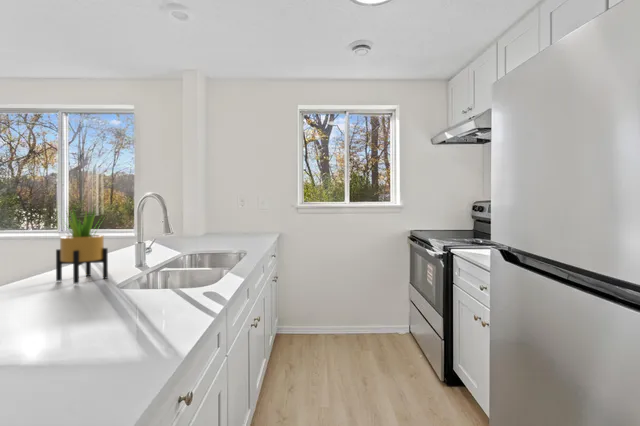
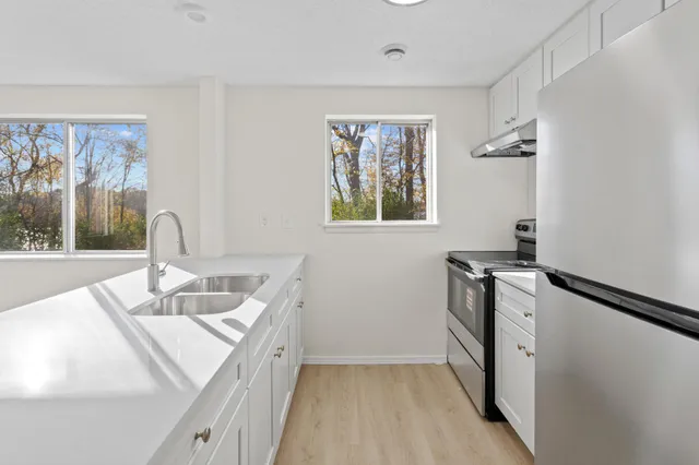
- potted plant [55,205,109,285]
